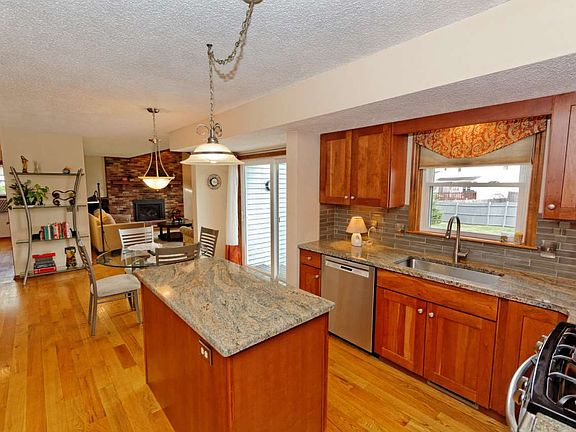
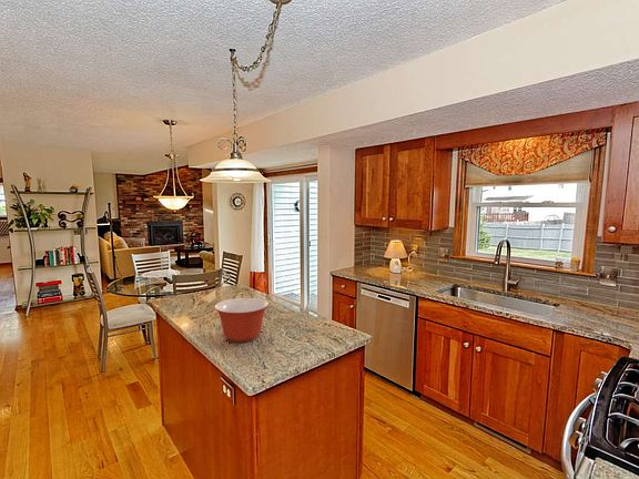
+ mixing bowl [214,297,270,344]
